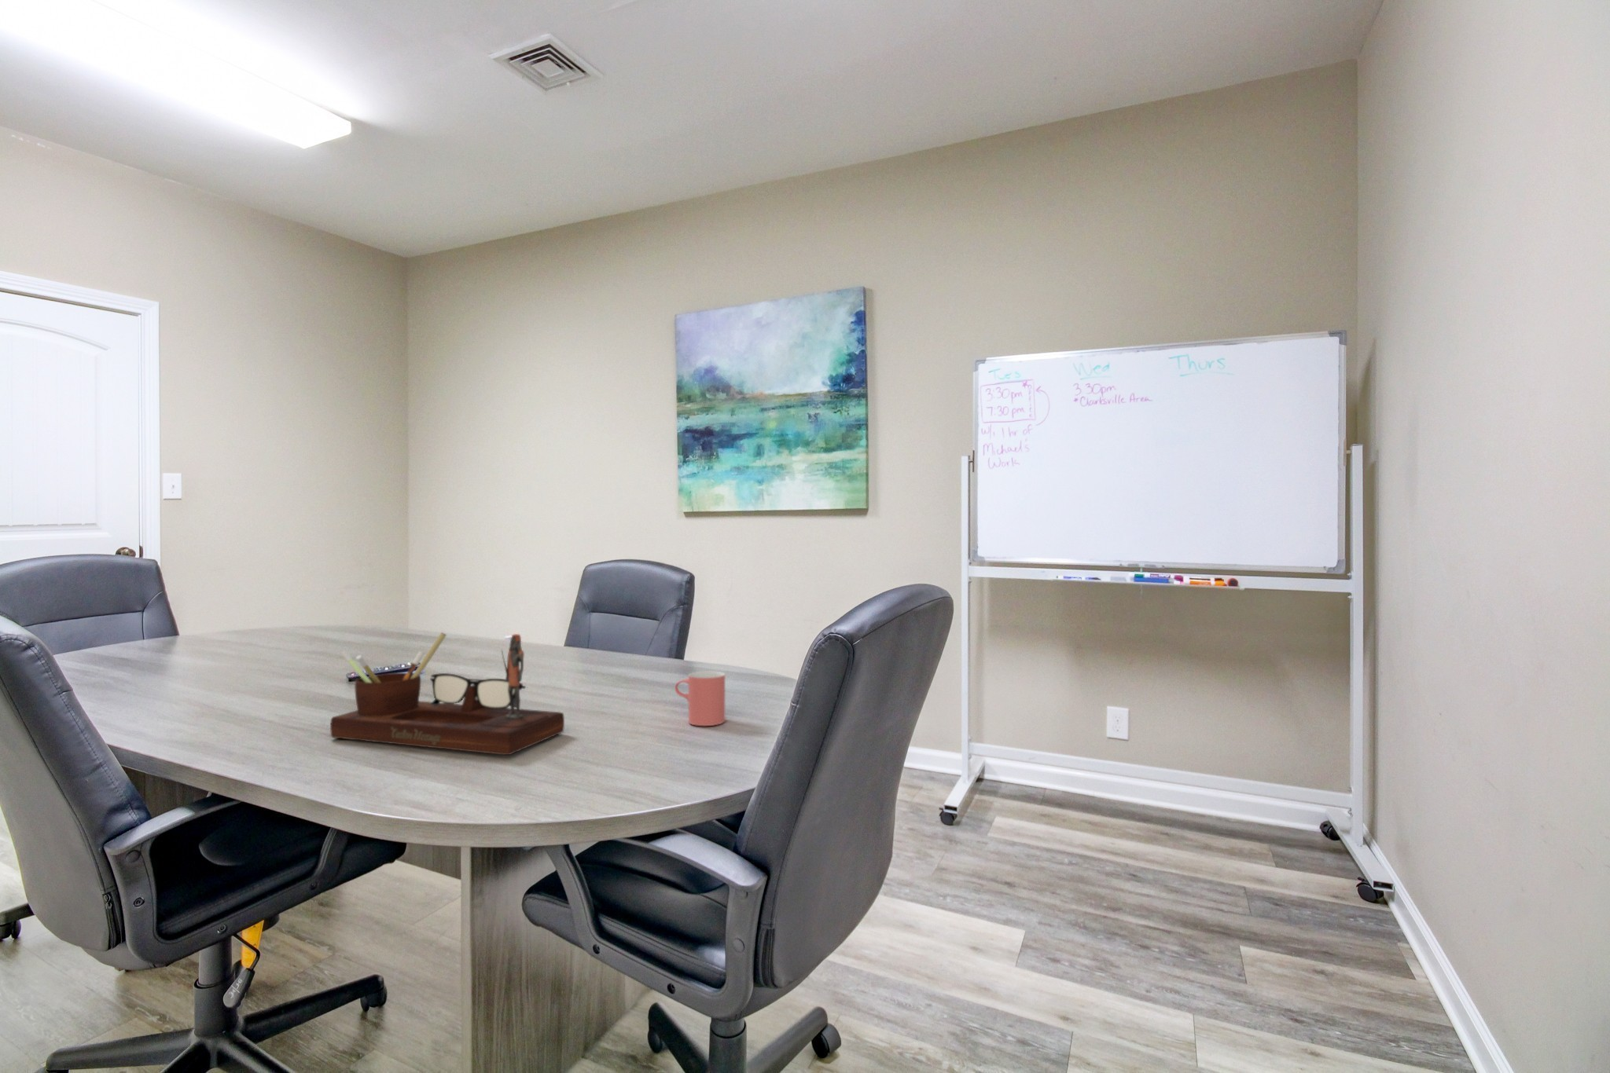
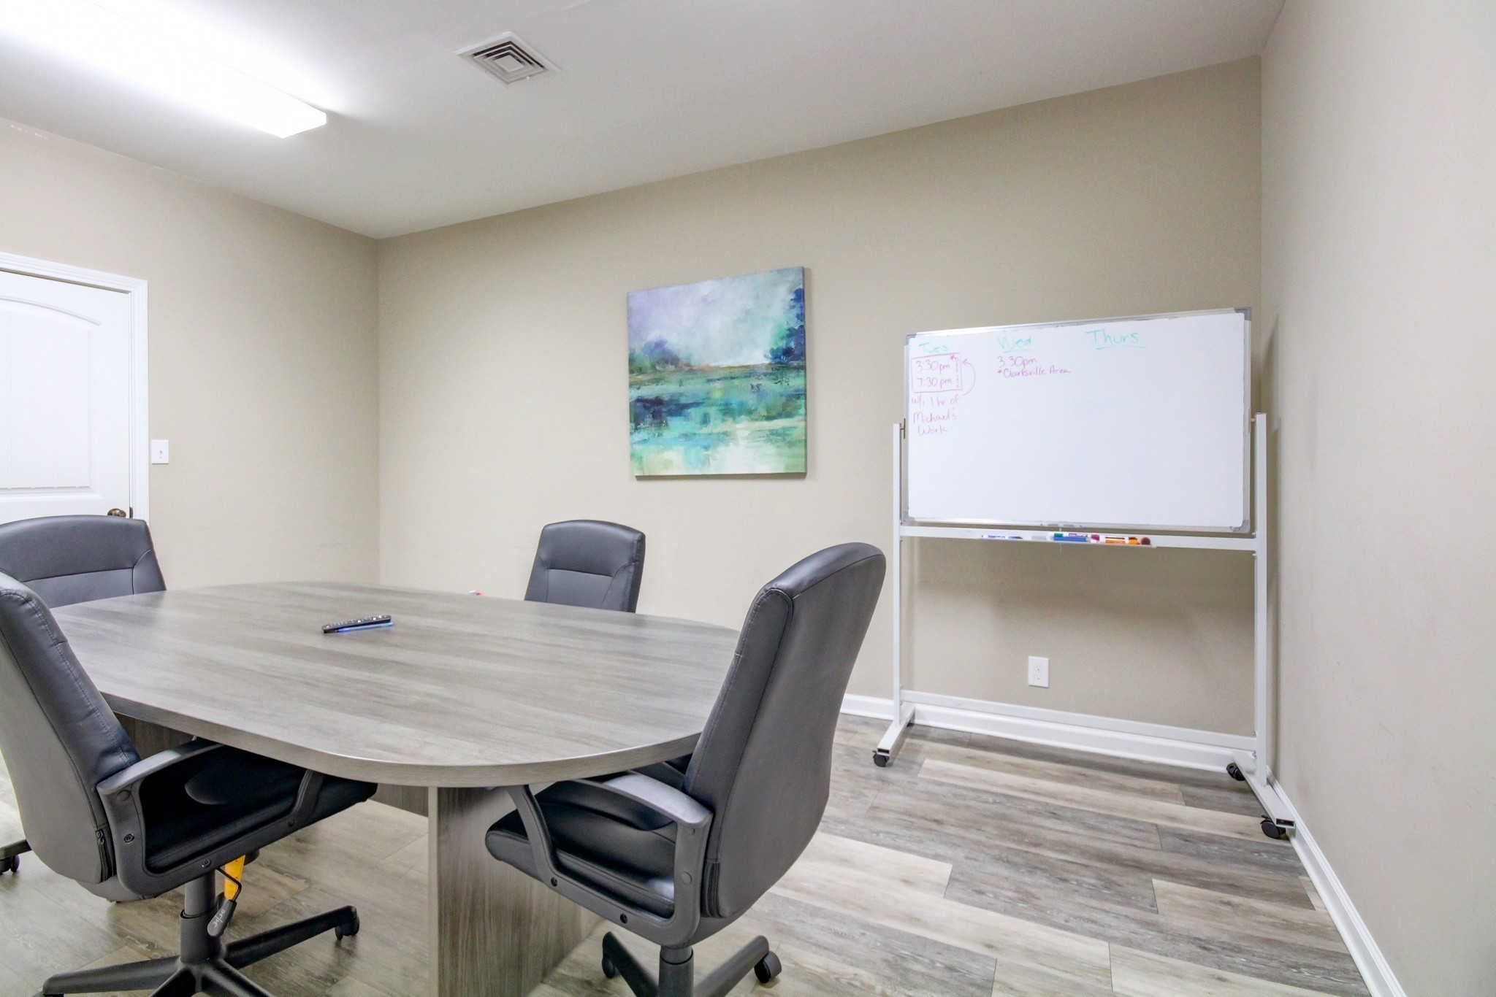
- cup [674,671,726,727]
- desk organizer [329,631,565,756]
